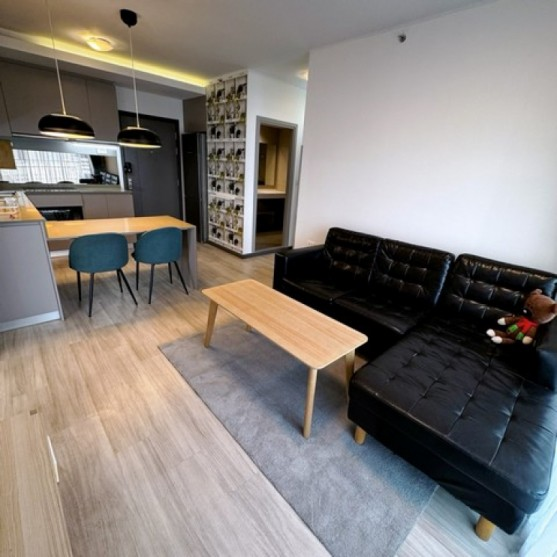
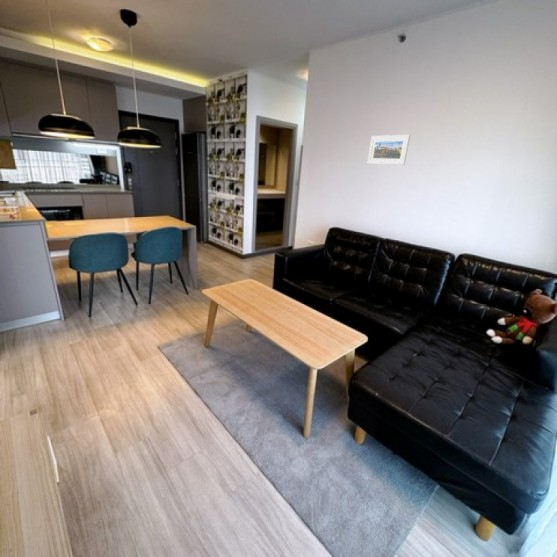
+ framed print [367,134,411,166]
